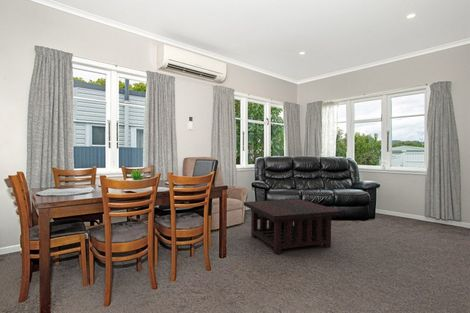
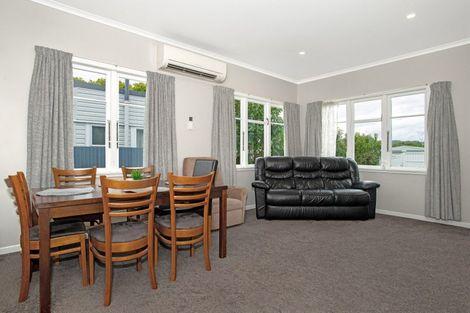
- coffee table [243,198,343,255]
